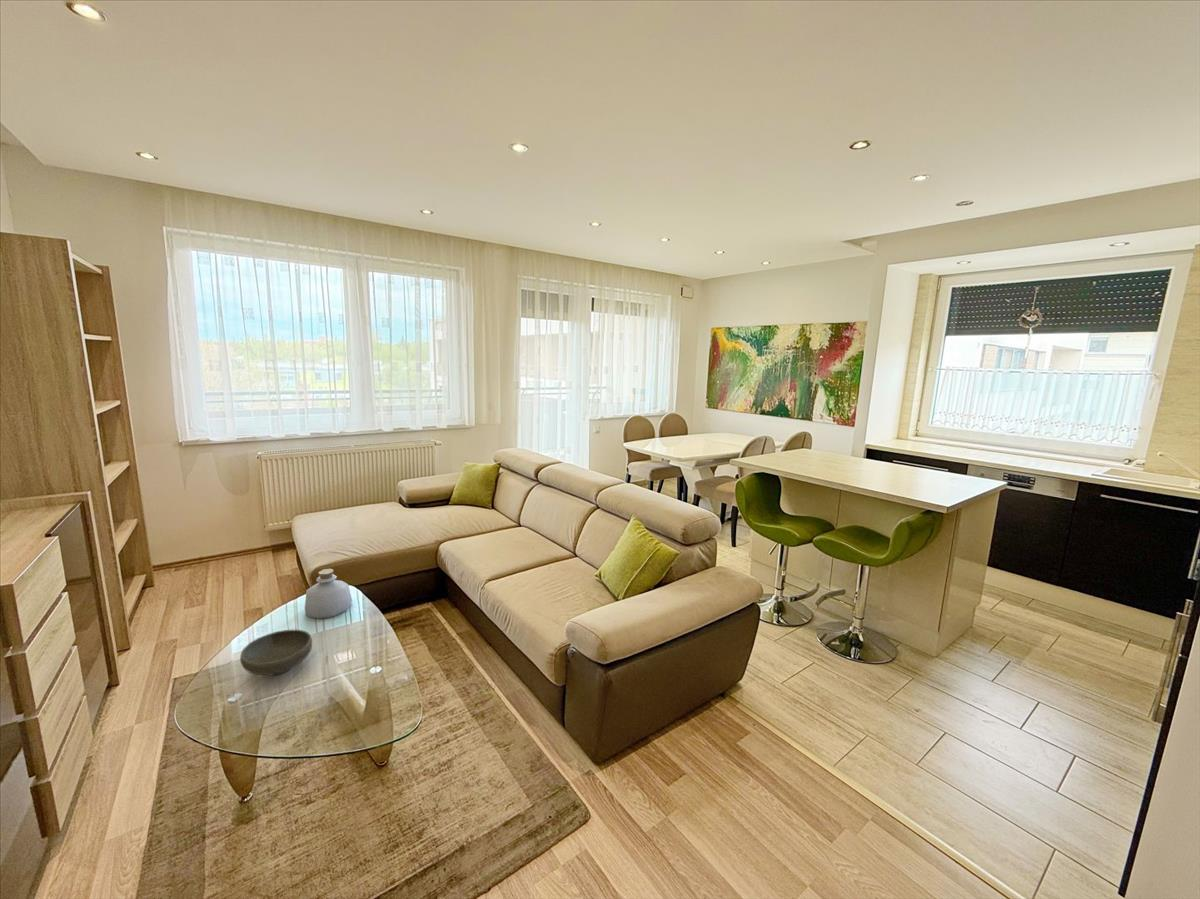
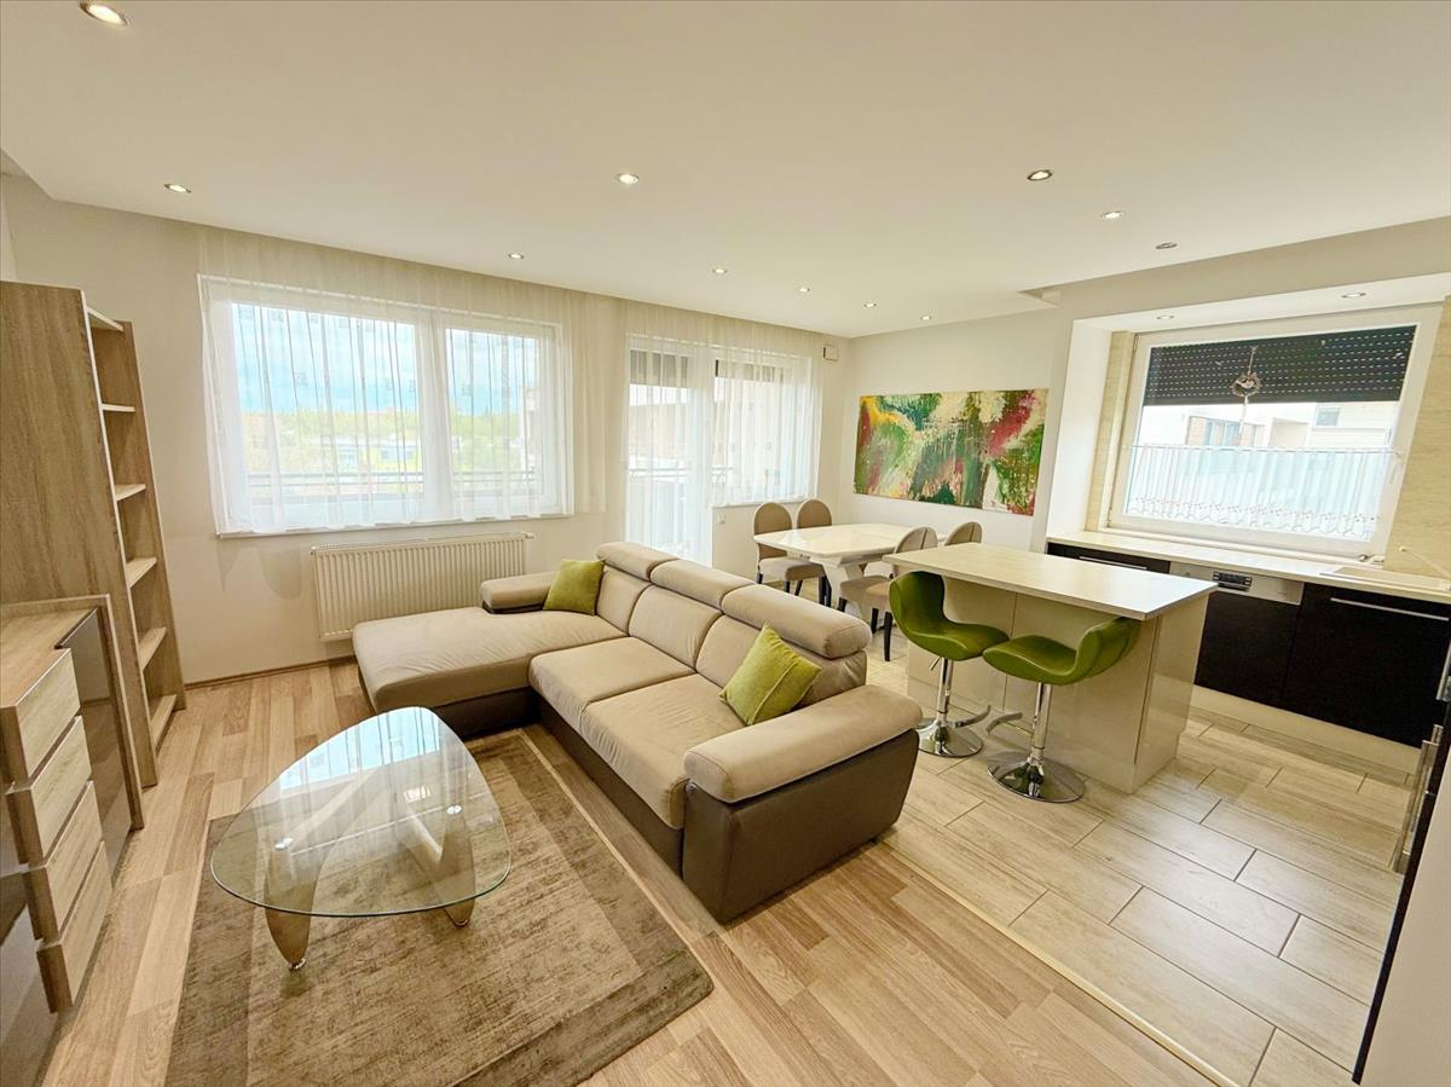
- bowl [239,629,313,676]
- bottle [304,568,353,620]
